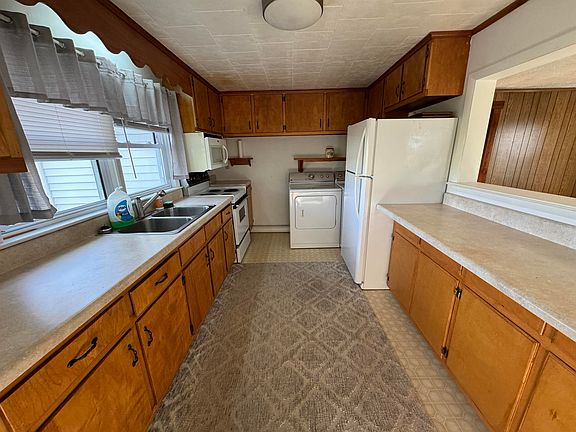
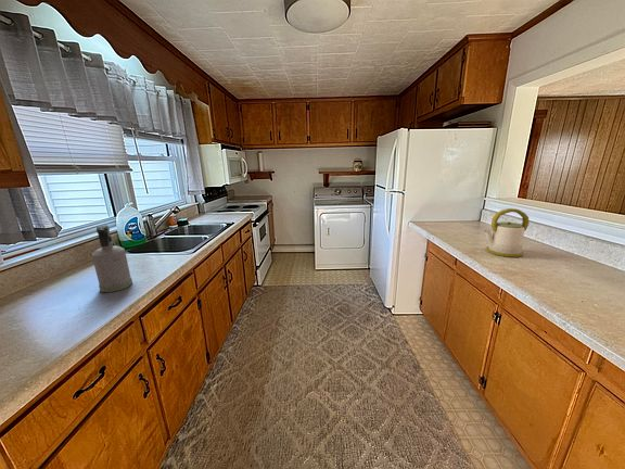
+ spray bottle [91,224,133,293]
+ kettle [483,207,530,258]
